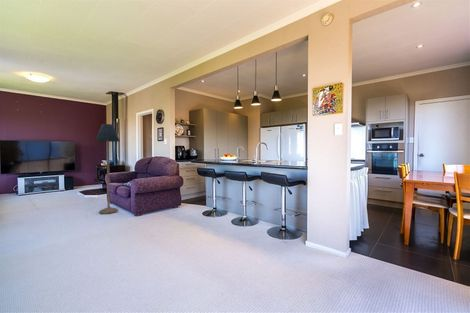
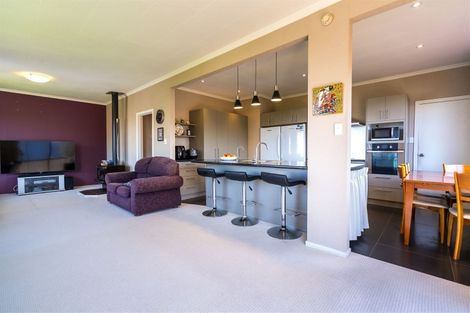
- floor lamp [94,123,121,215]
